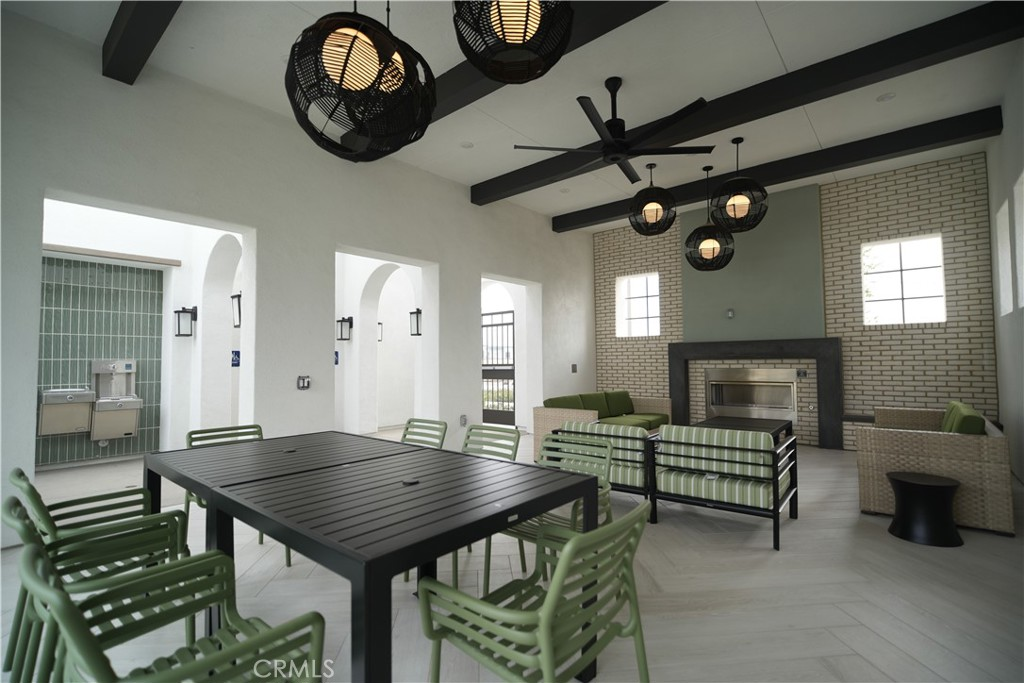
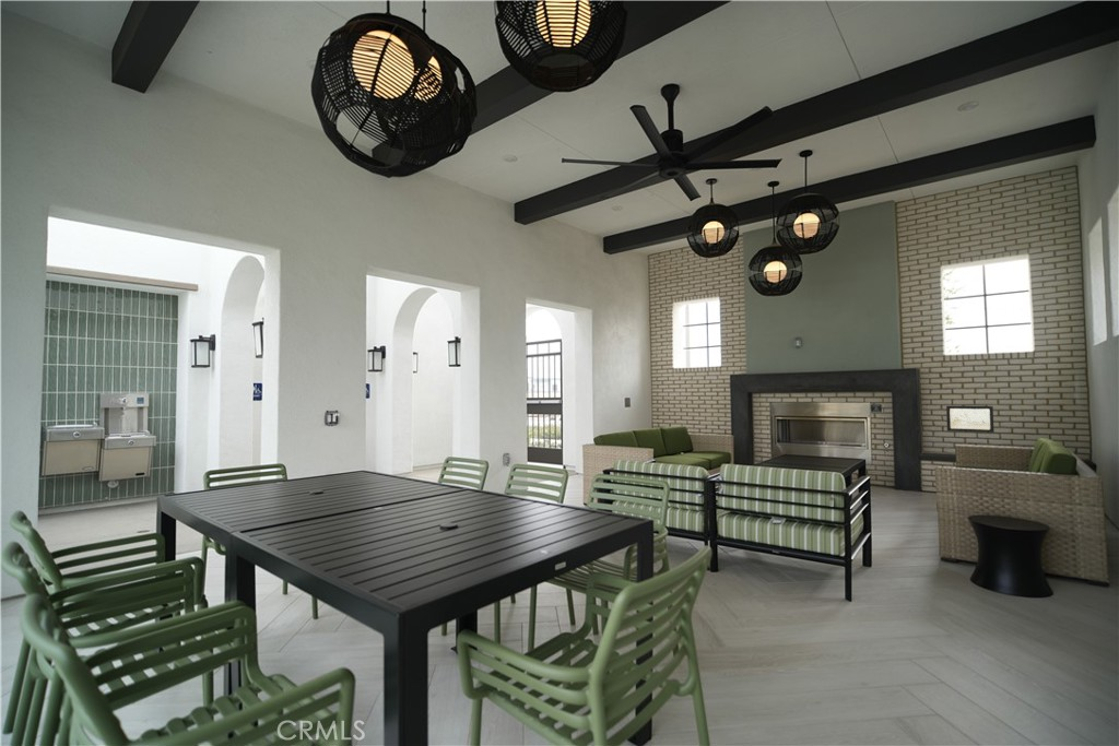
+ wall art [945,405,996,434]
